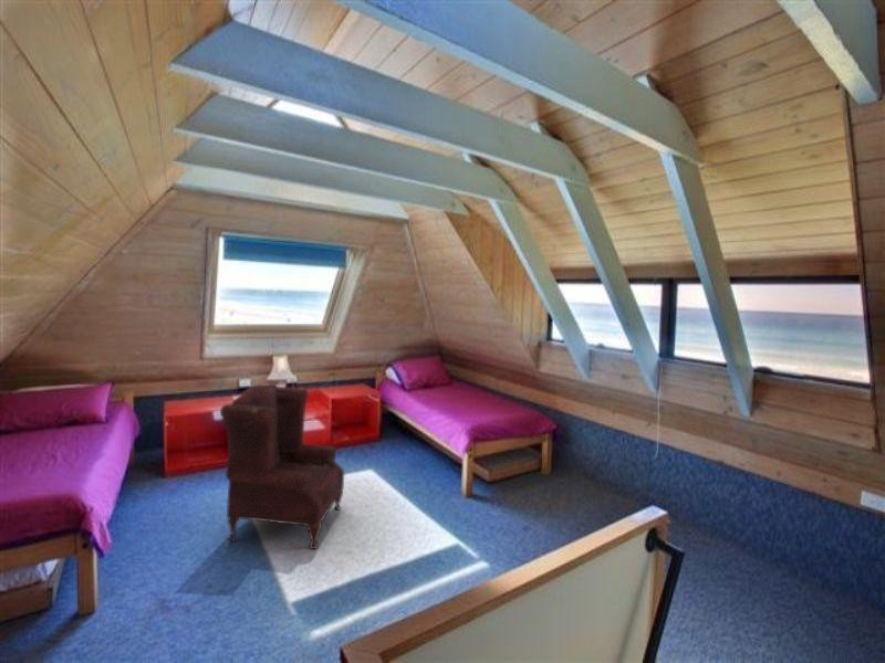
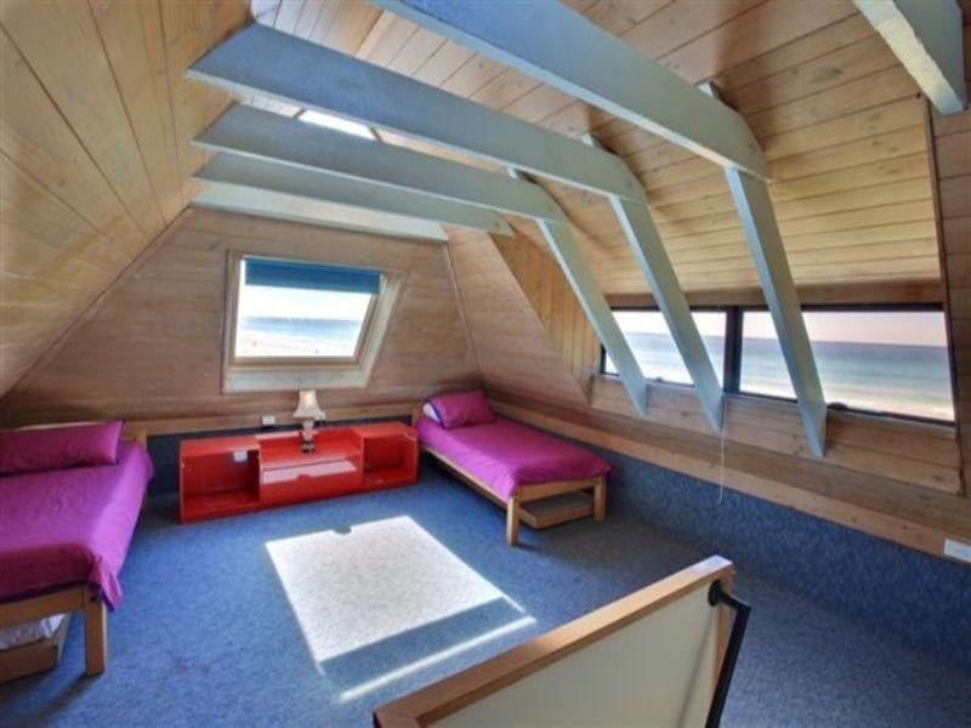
- armchair [219,383,345,550]
